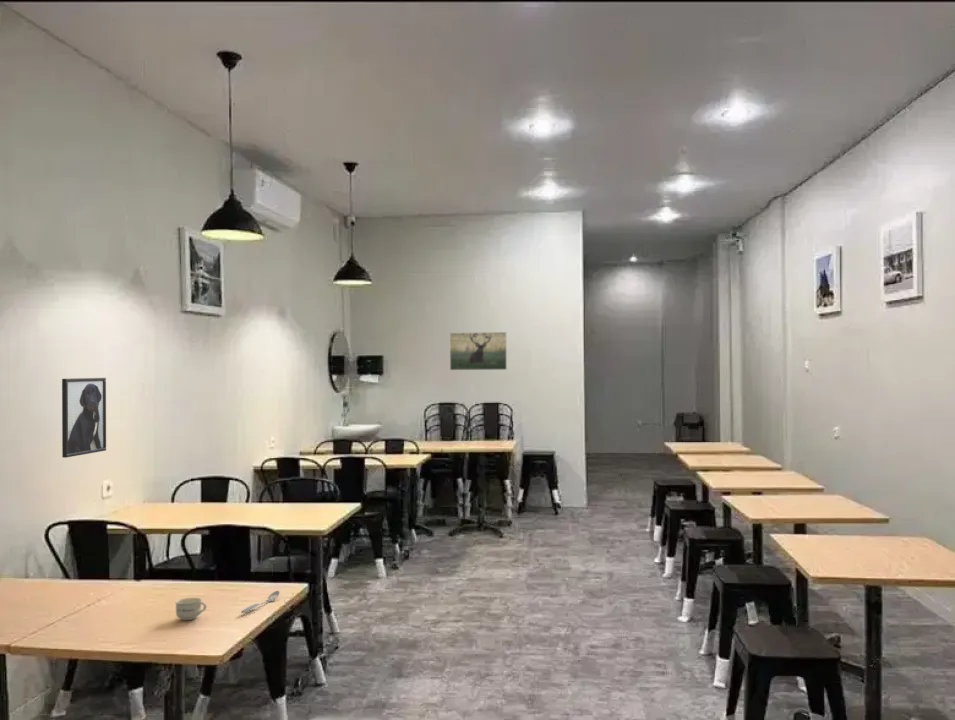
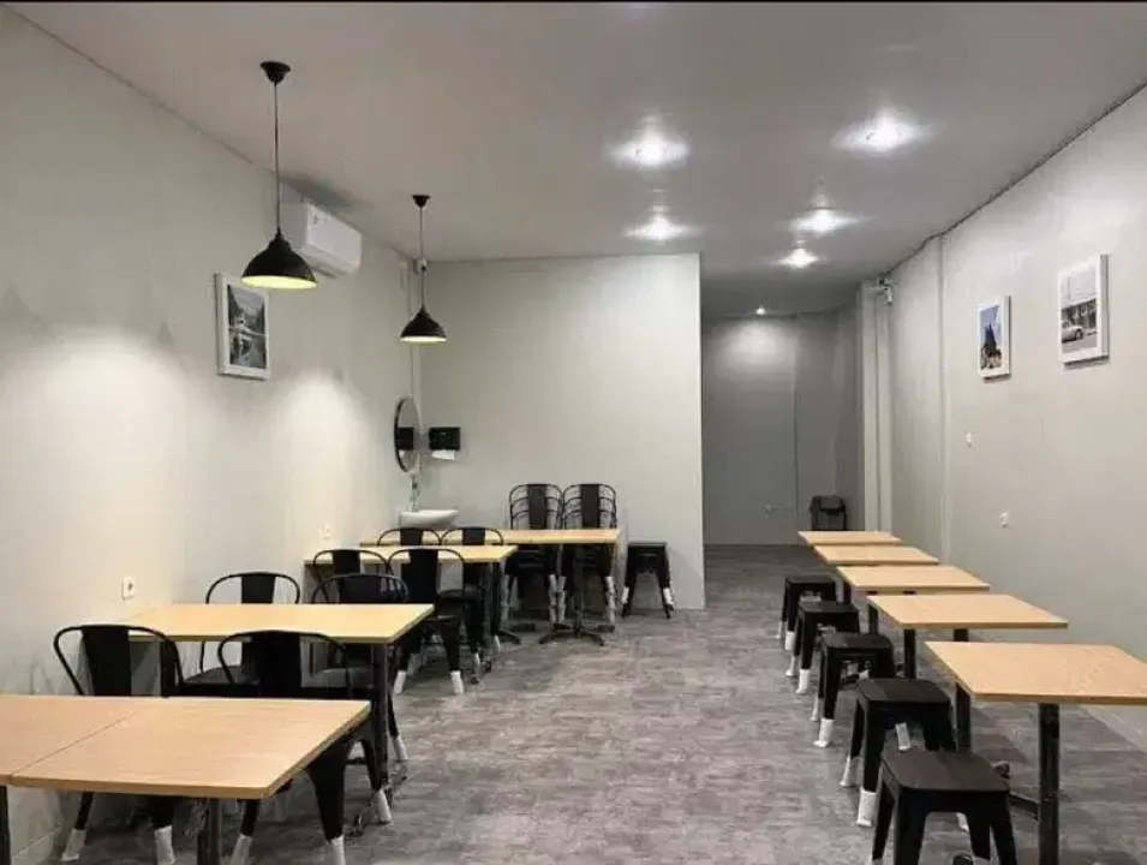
- cup [175,597,208,621]
- spoon [240,590,281,614]
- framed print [449,331,508,371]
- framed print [61,377,107,459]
